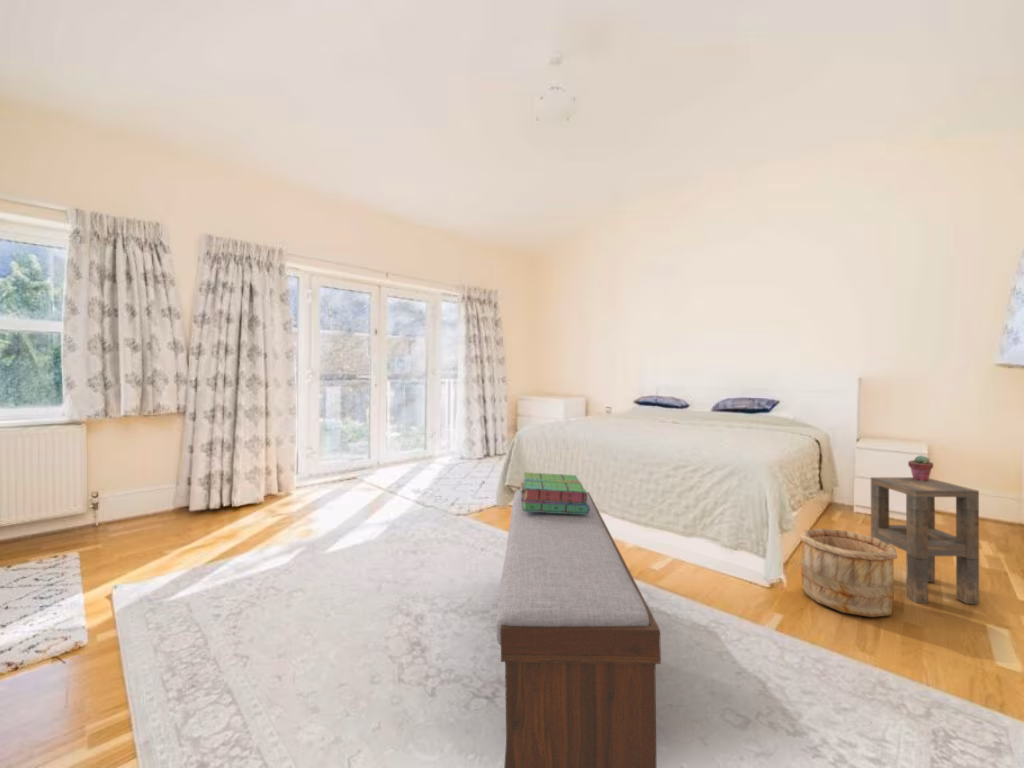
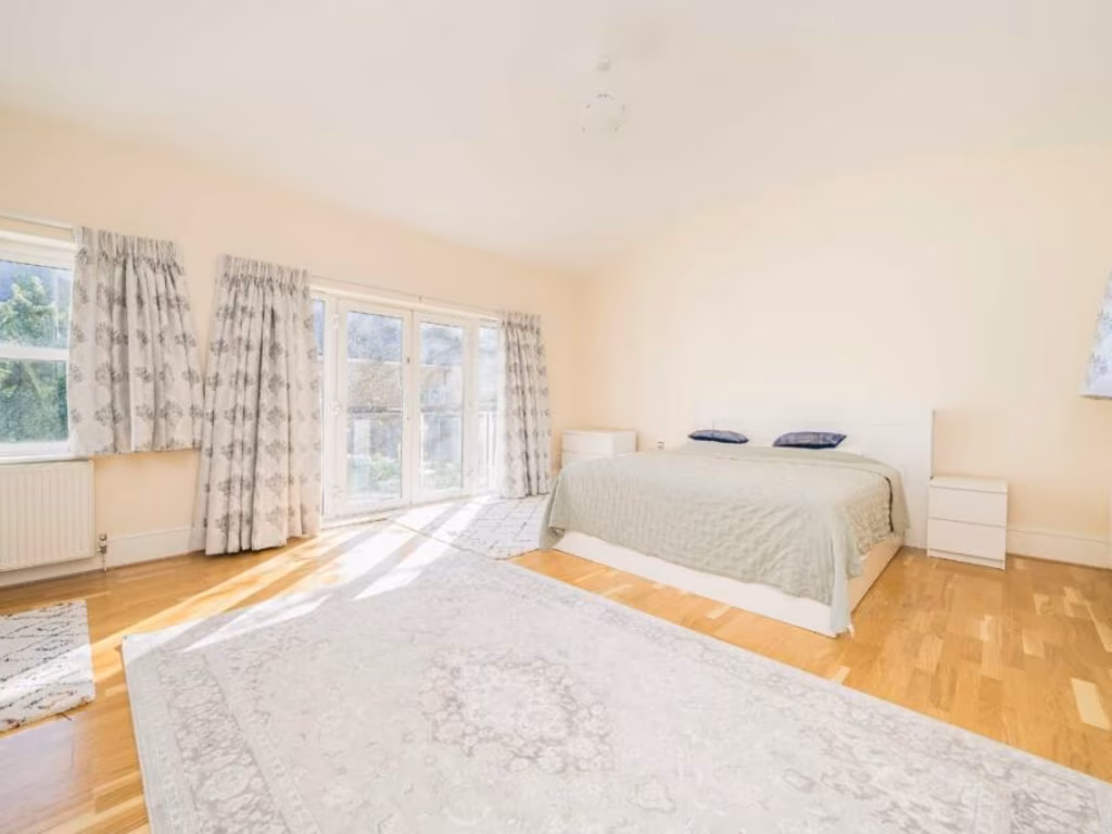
- bench [495,489,662,768]
- side table [870,476,980,605]
- stack of books [520,471,590,514]
- wooden bucket [799,527,898,618]
- potted succulent [907,454,934,481]
